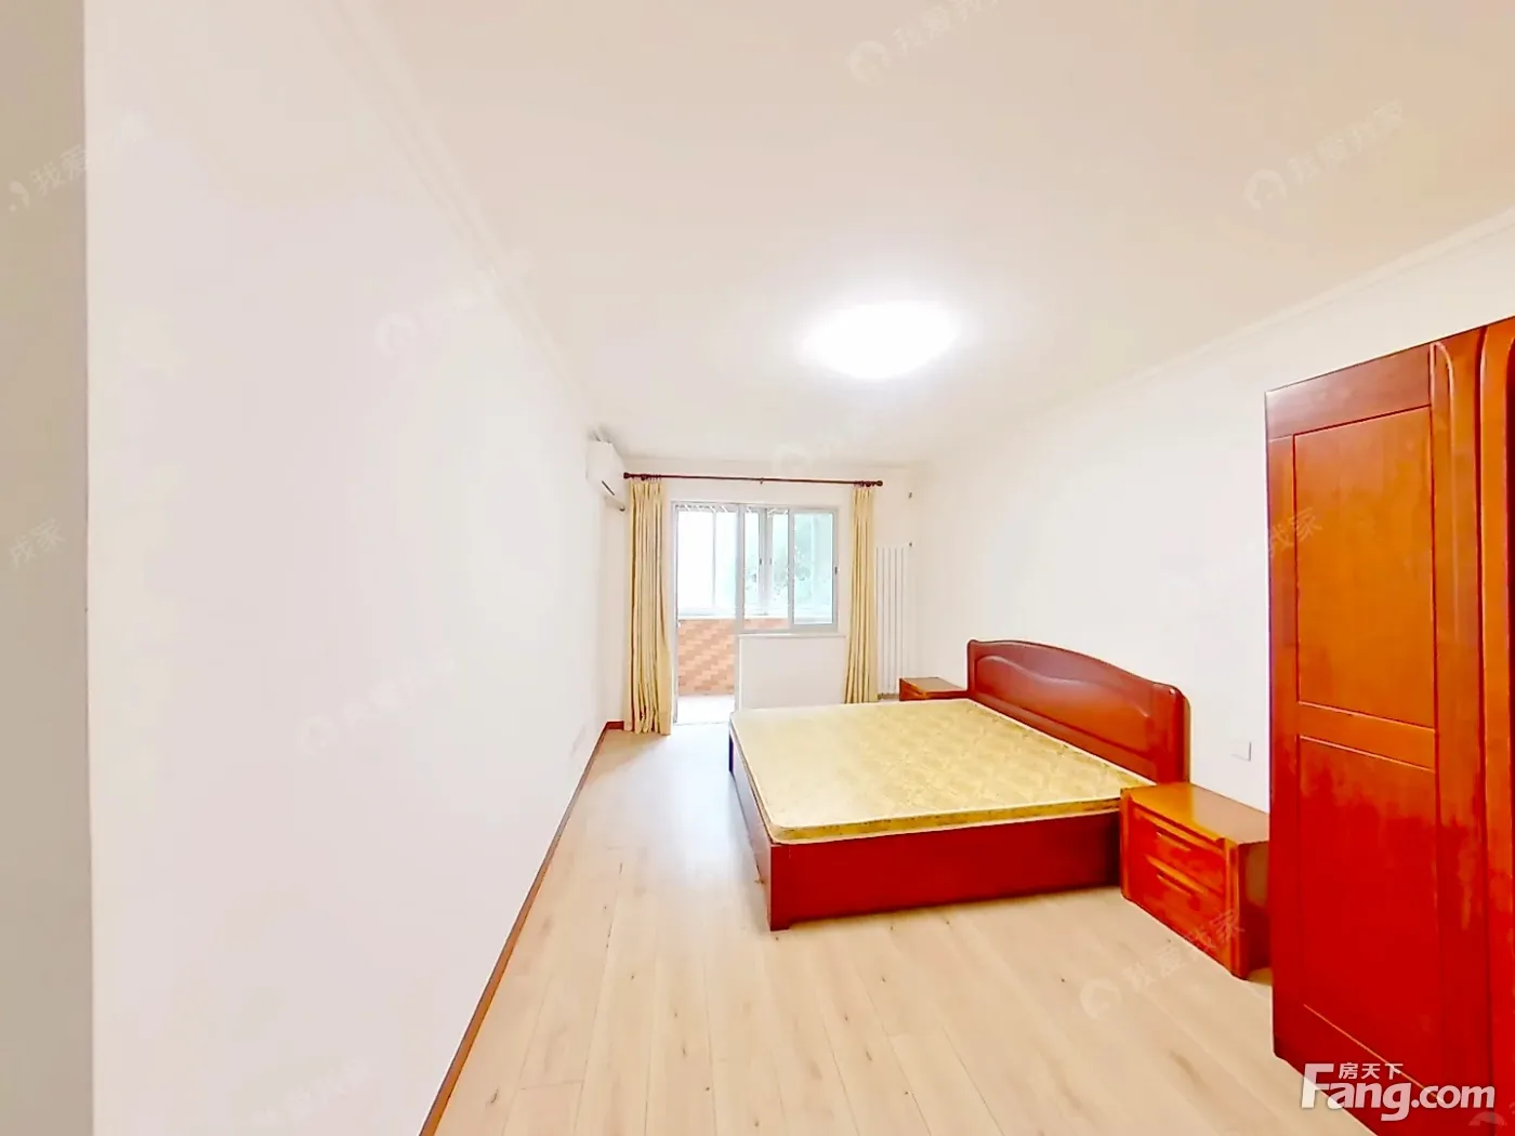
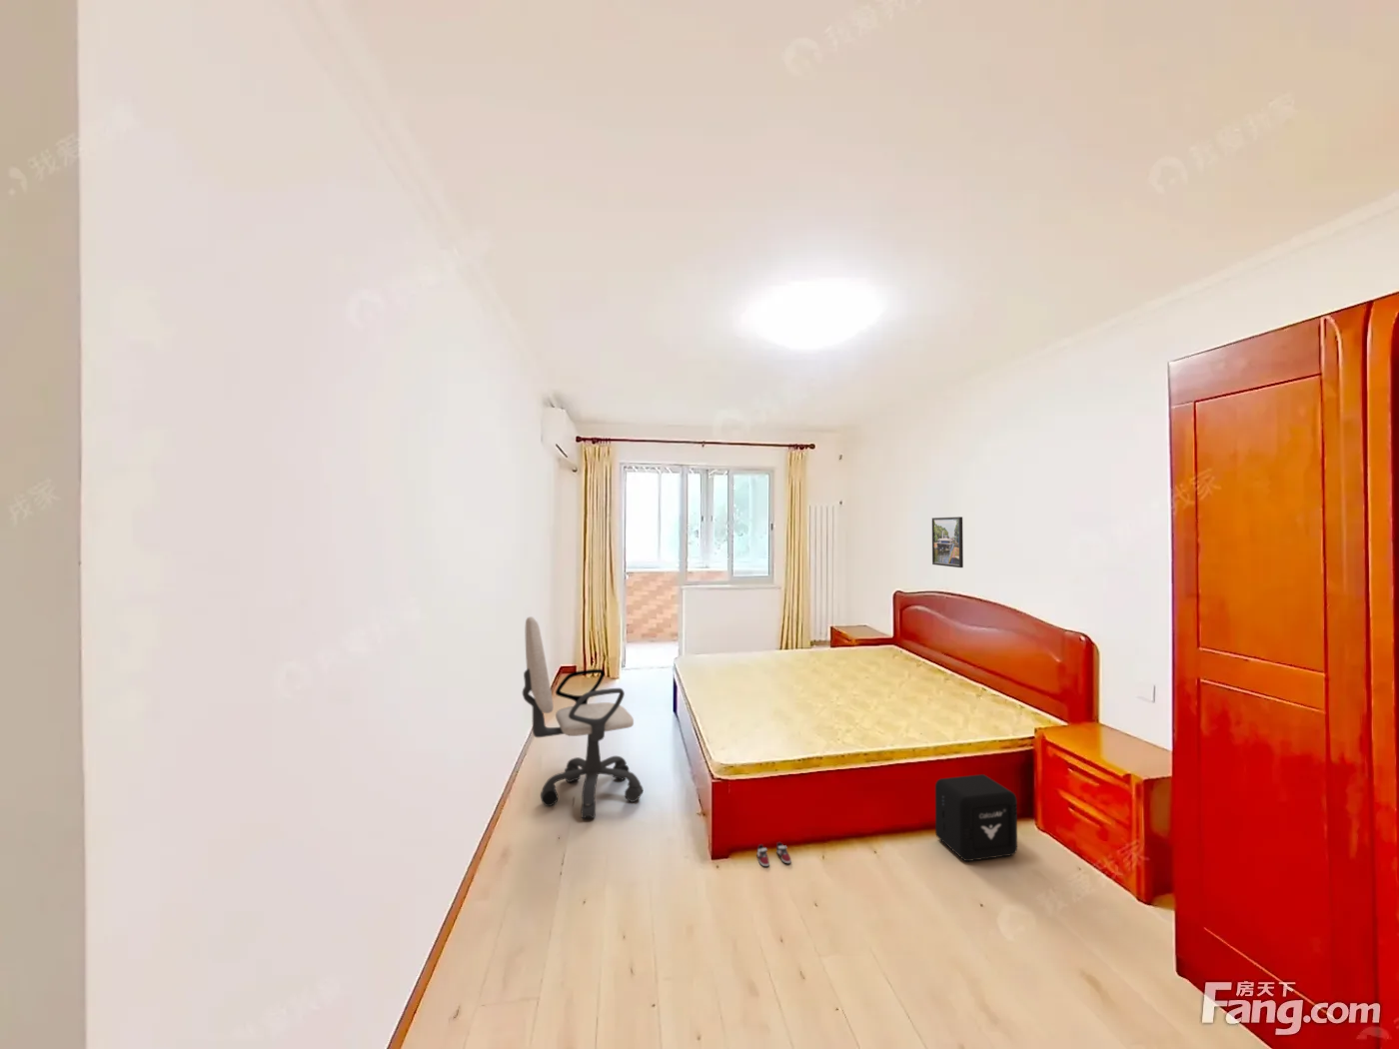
+ office chair [522,616,644,819]
+ air purifier [934,774,1018,862]
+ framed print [931,516,964,569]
+ sneaker [757,841,792,867]
